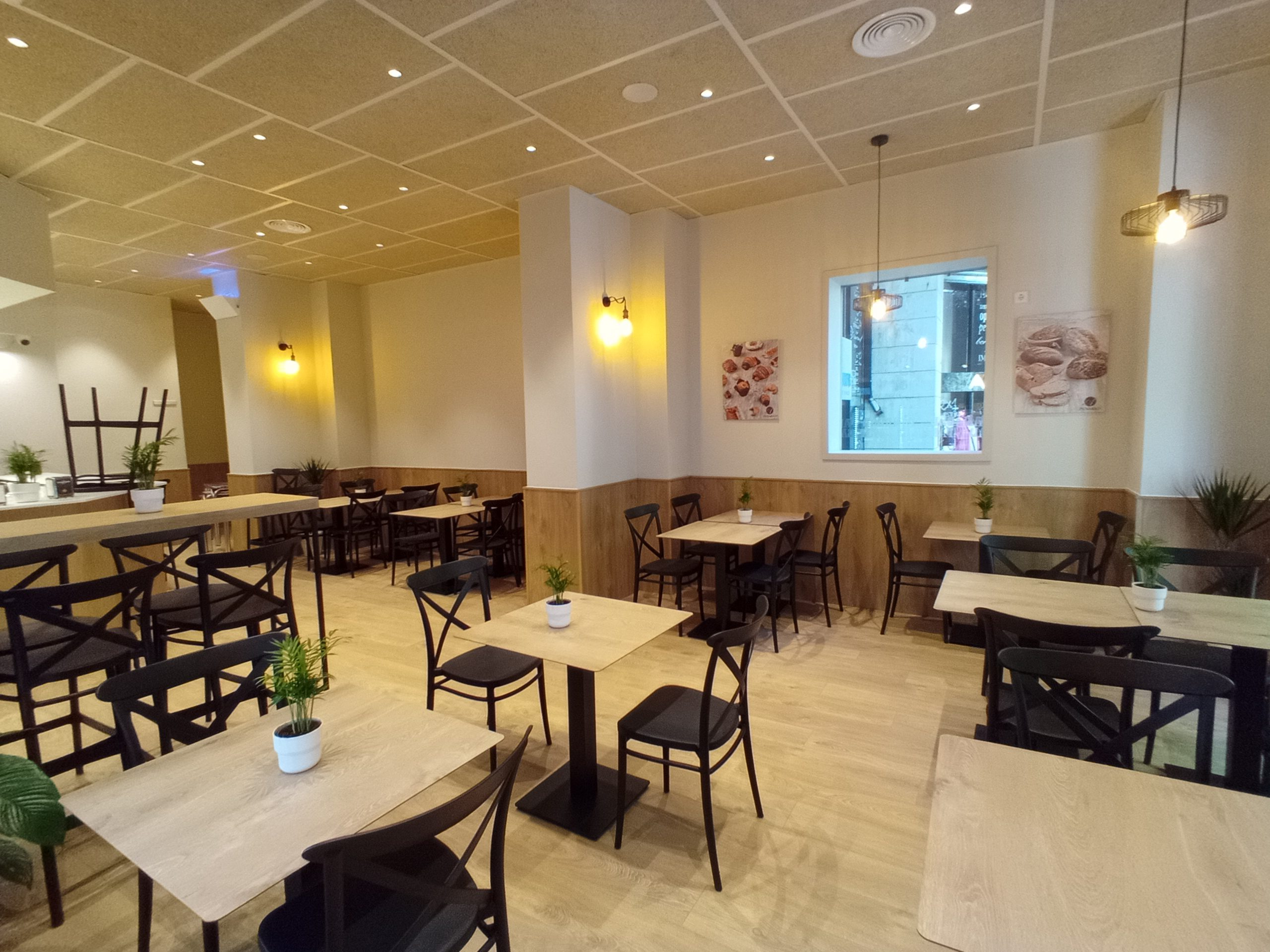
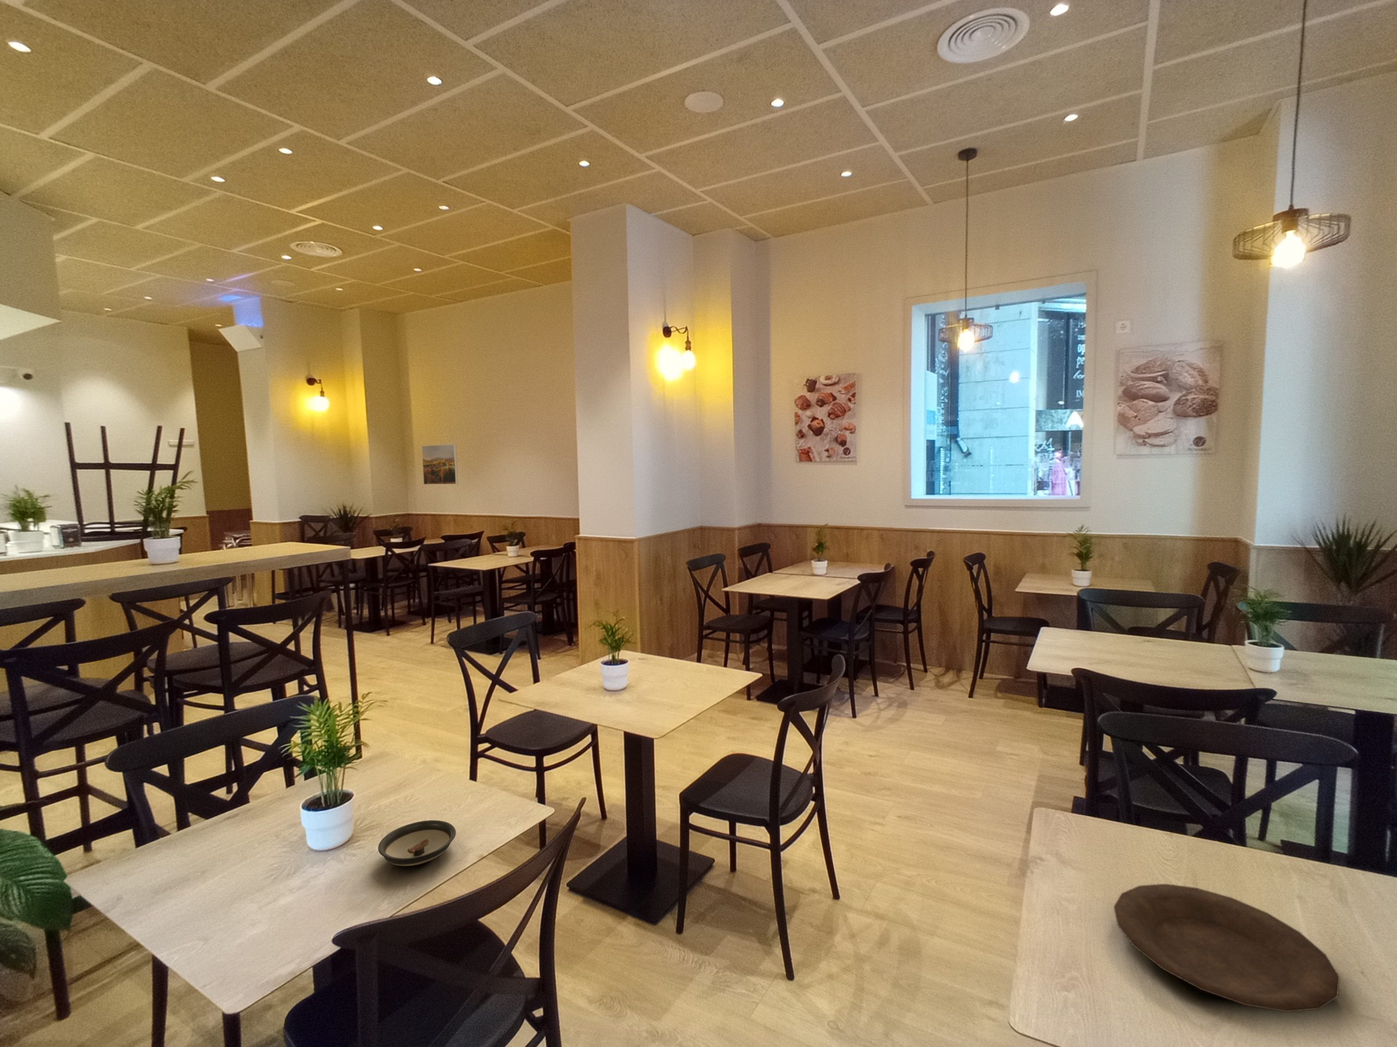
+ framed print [421,443,459,485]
+ saucer [377,819,457,867]
+ plate [1113,883,1340,1013]
